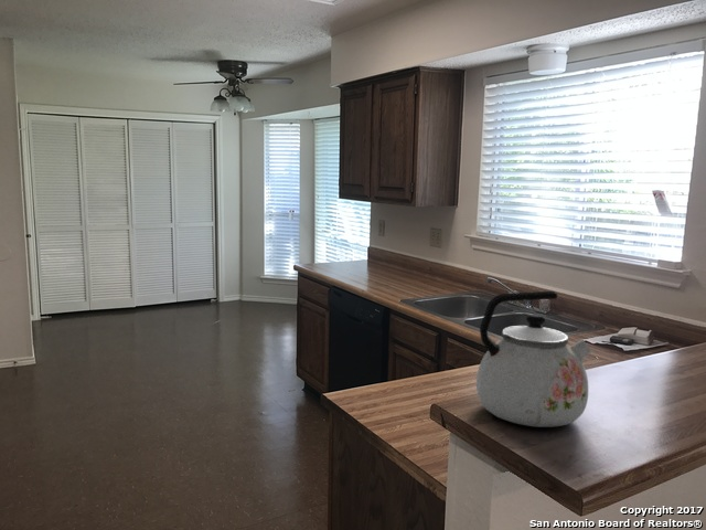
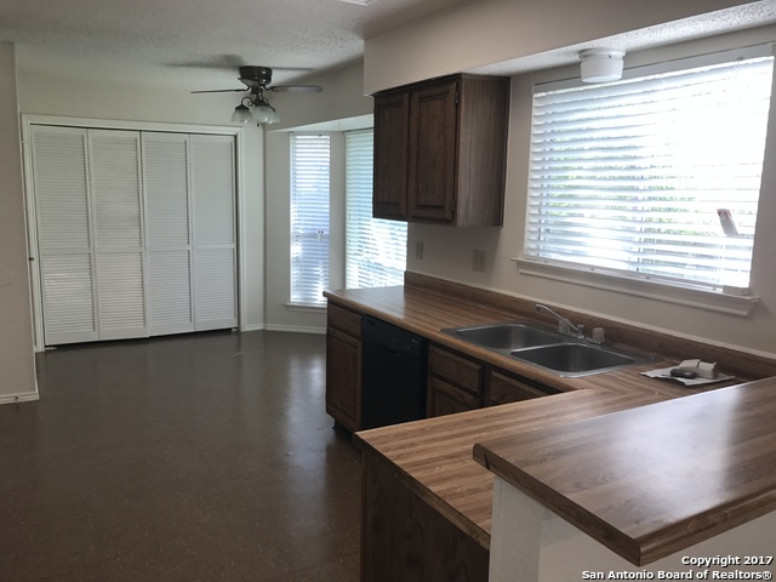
- kettle [475,290,593,428]
